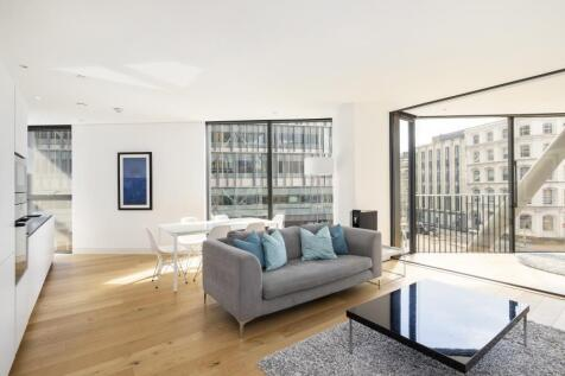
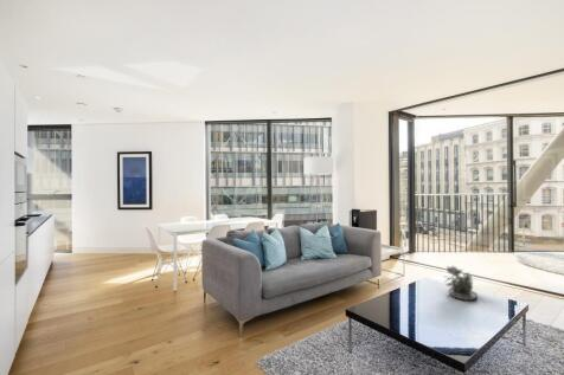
+ succulent plant [443,265,479,302]
